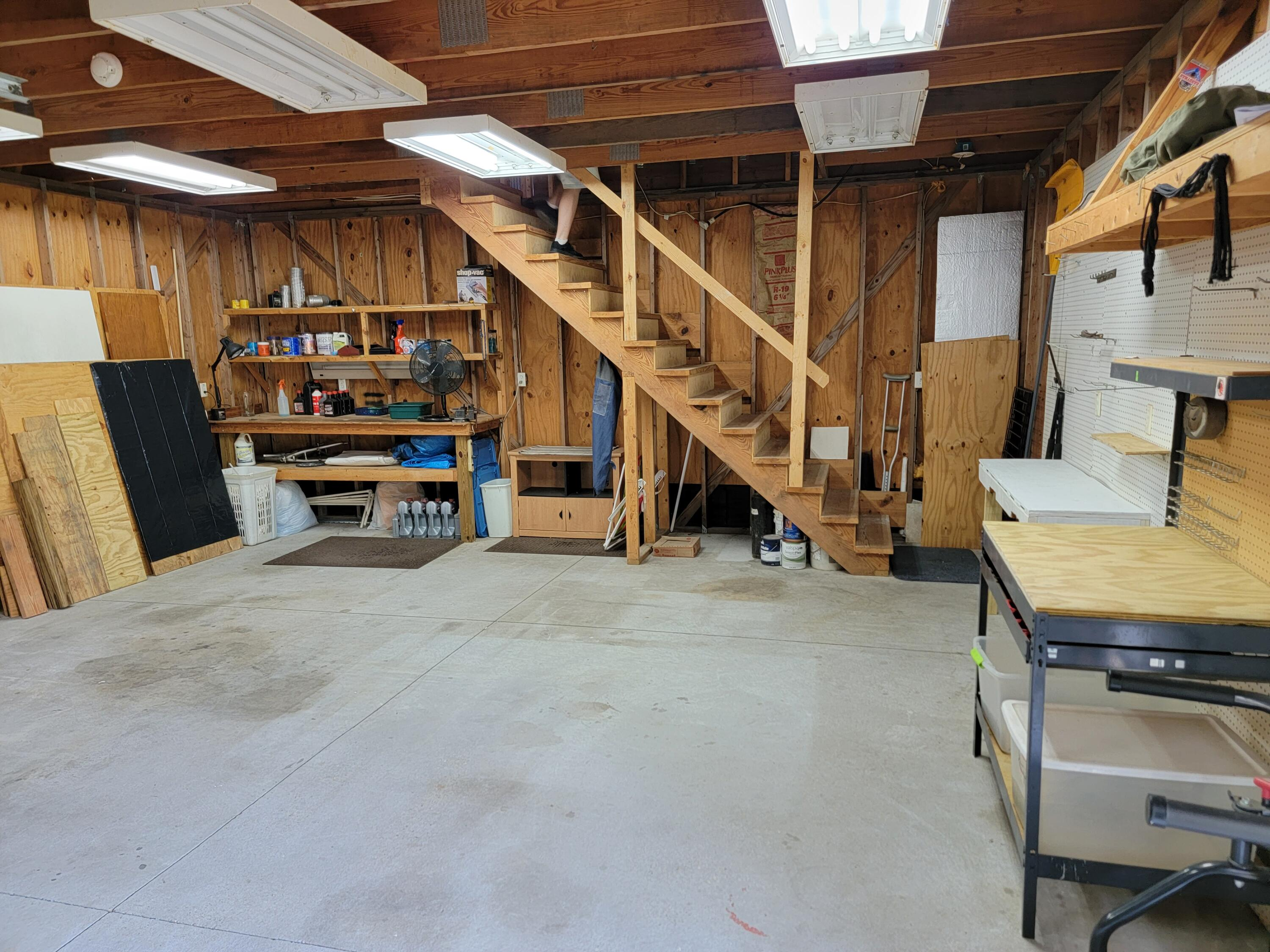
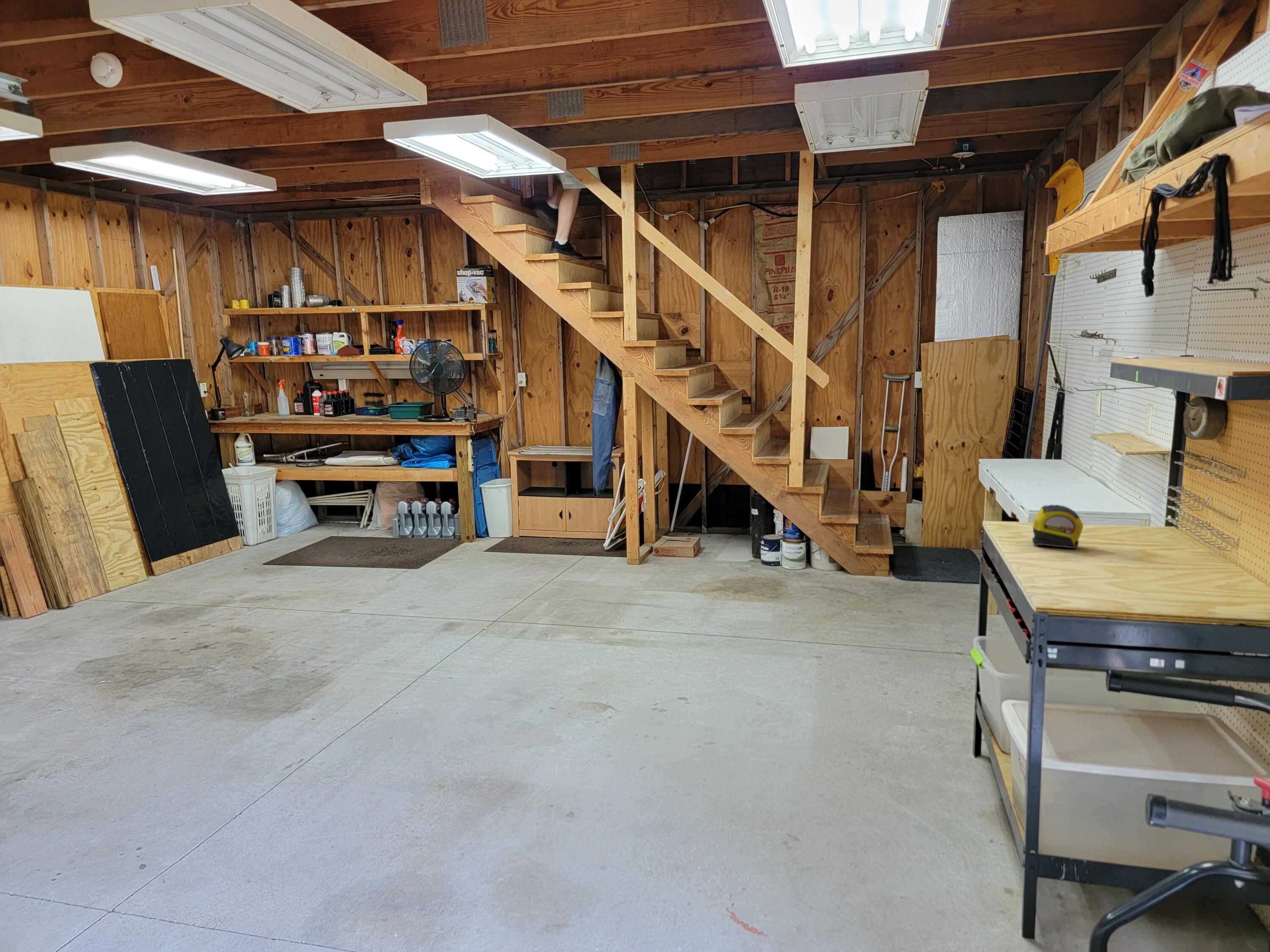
+ tape measure [1032,504,1084,548]
